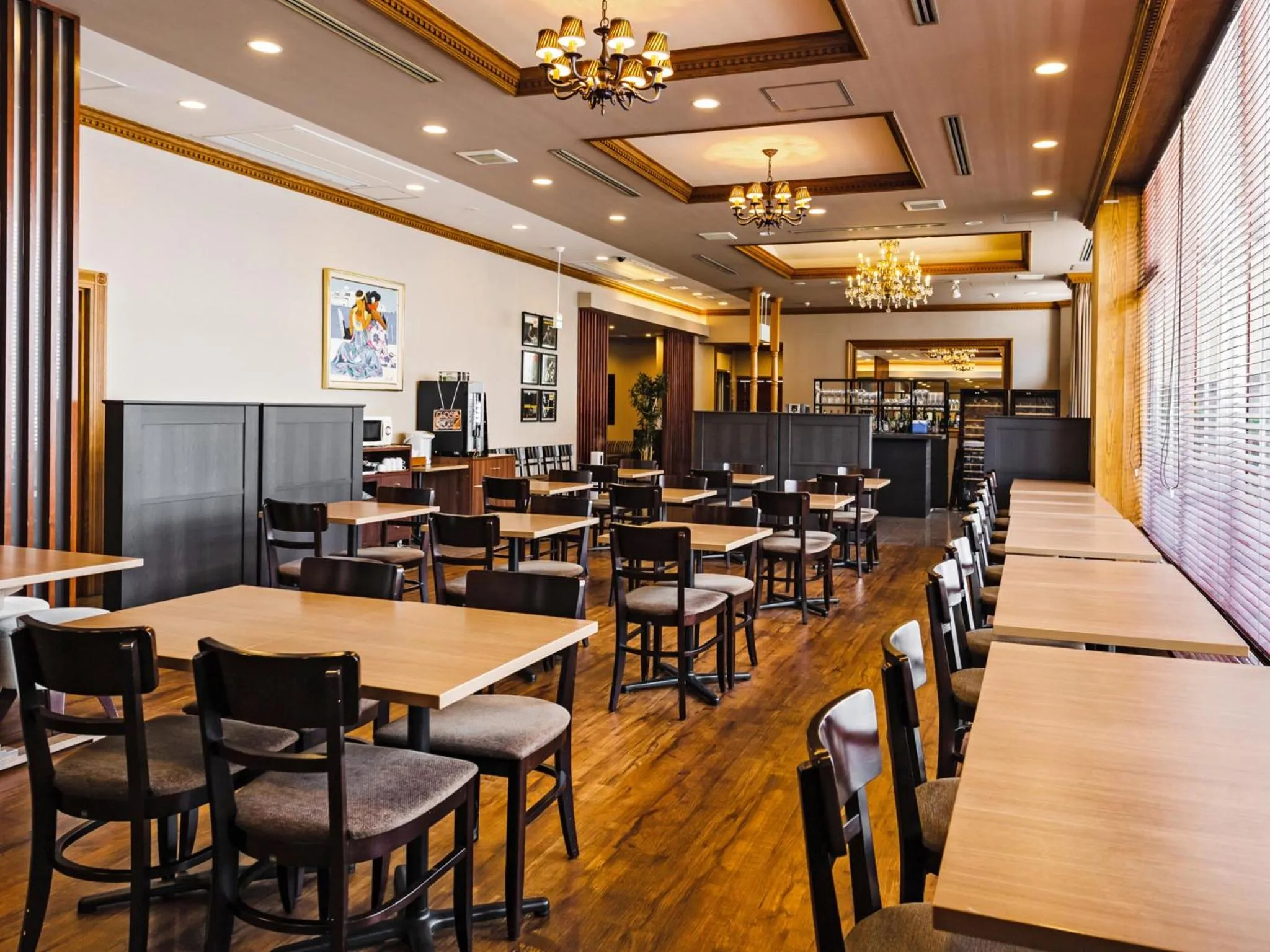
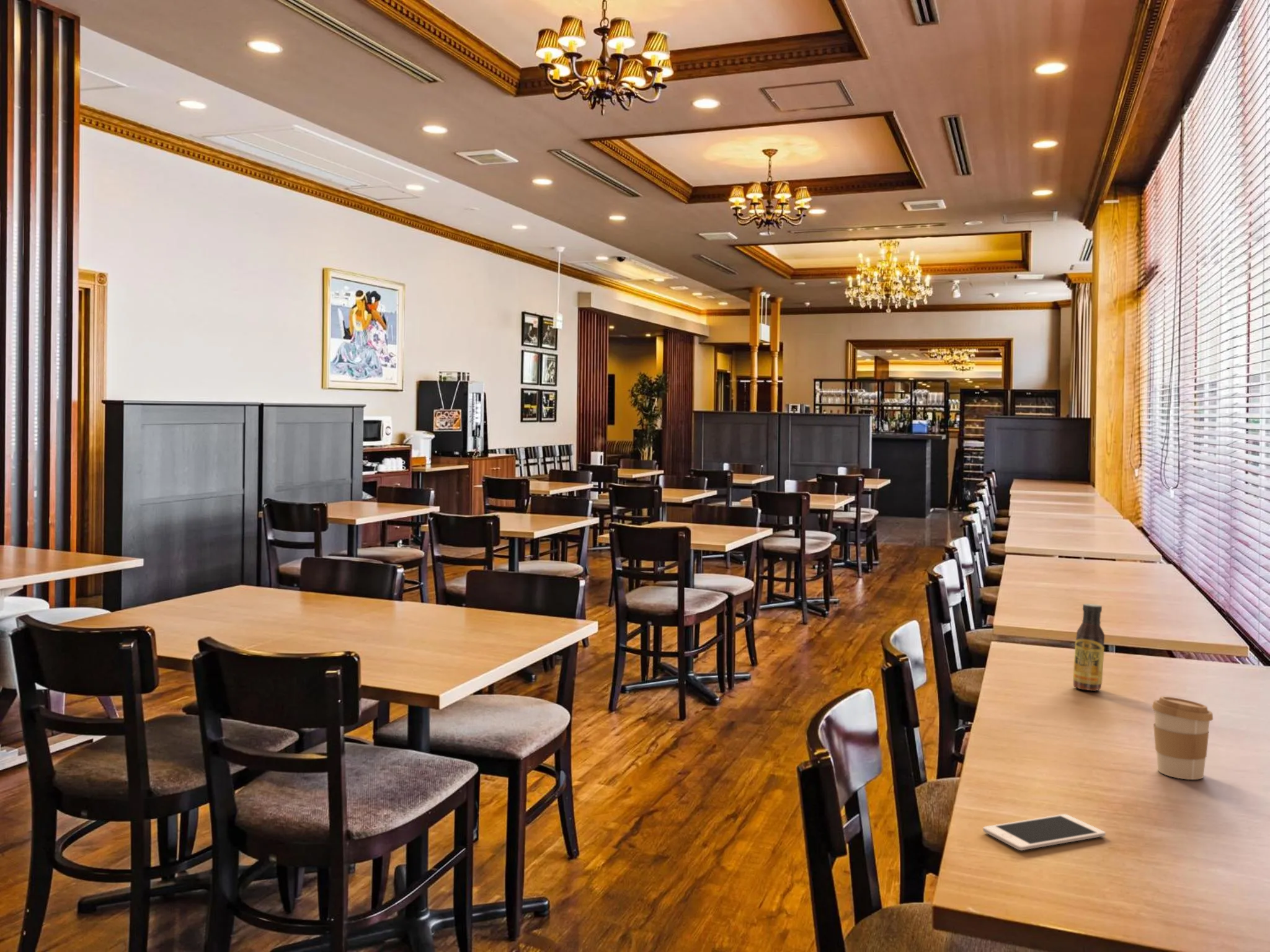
+ sauce bottle [1072,603,1105,692]
+ cell phone [982,814,1106,851]
+ coffee cup [1151,696,1214,780]
